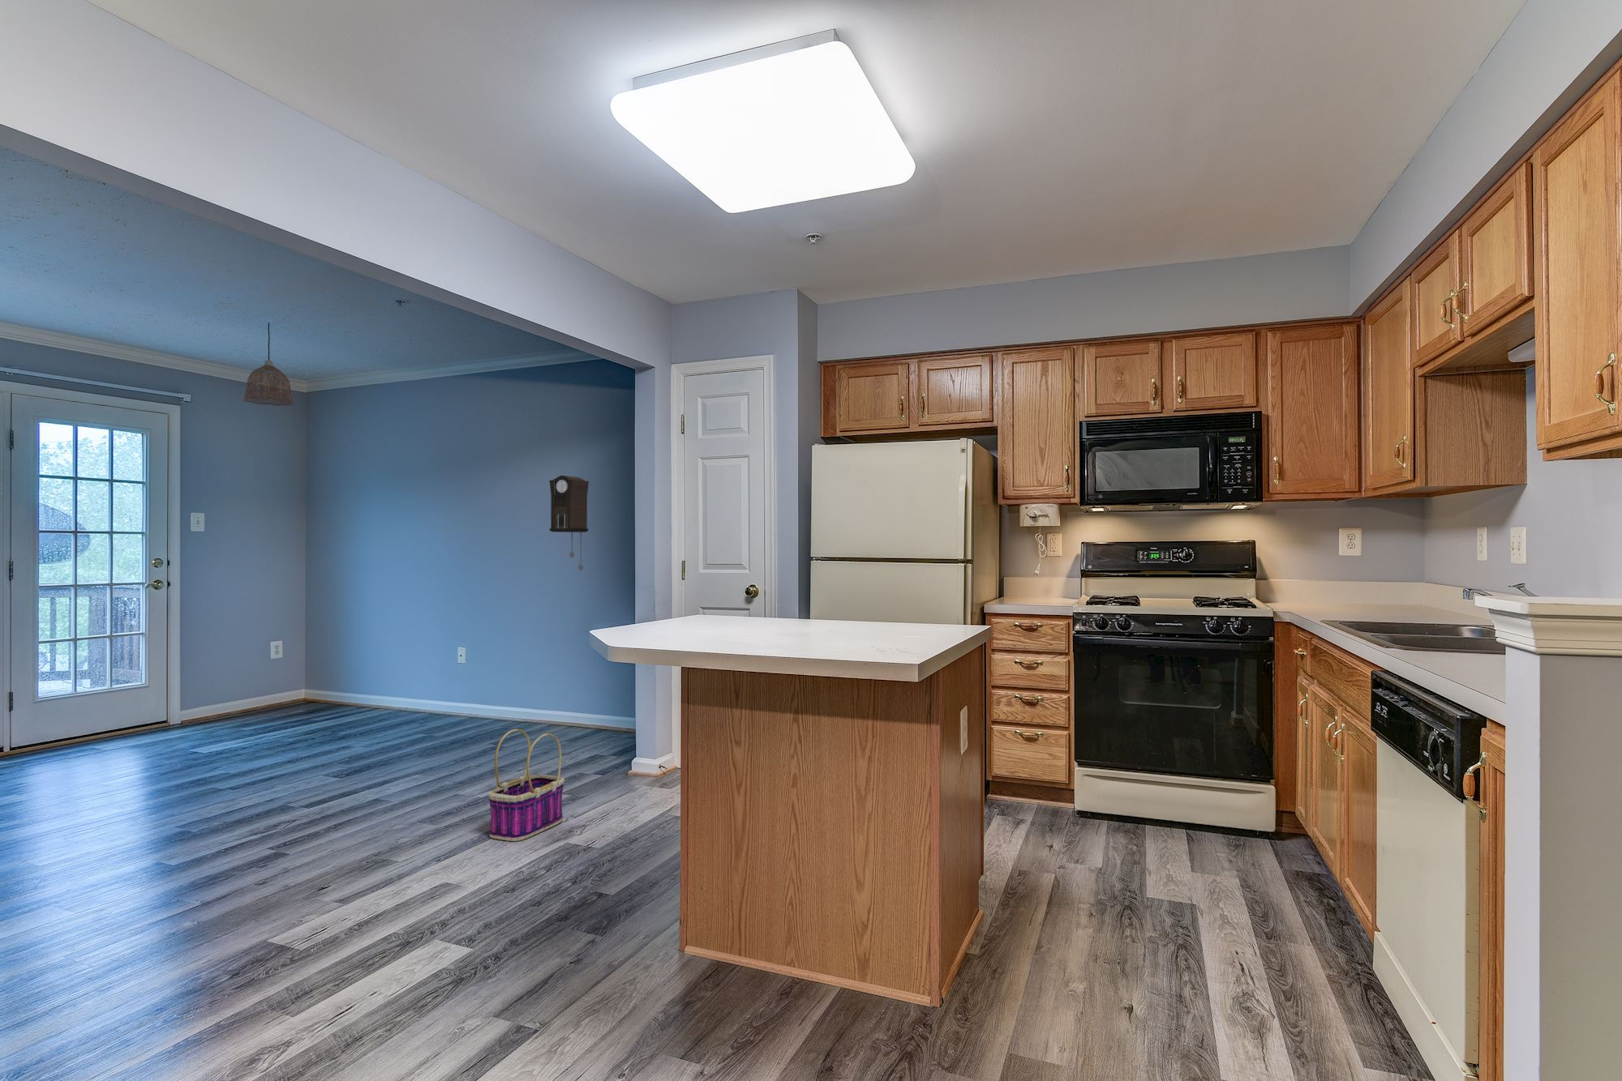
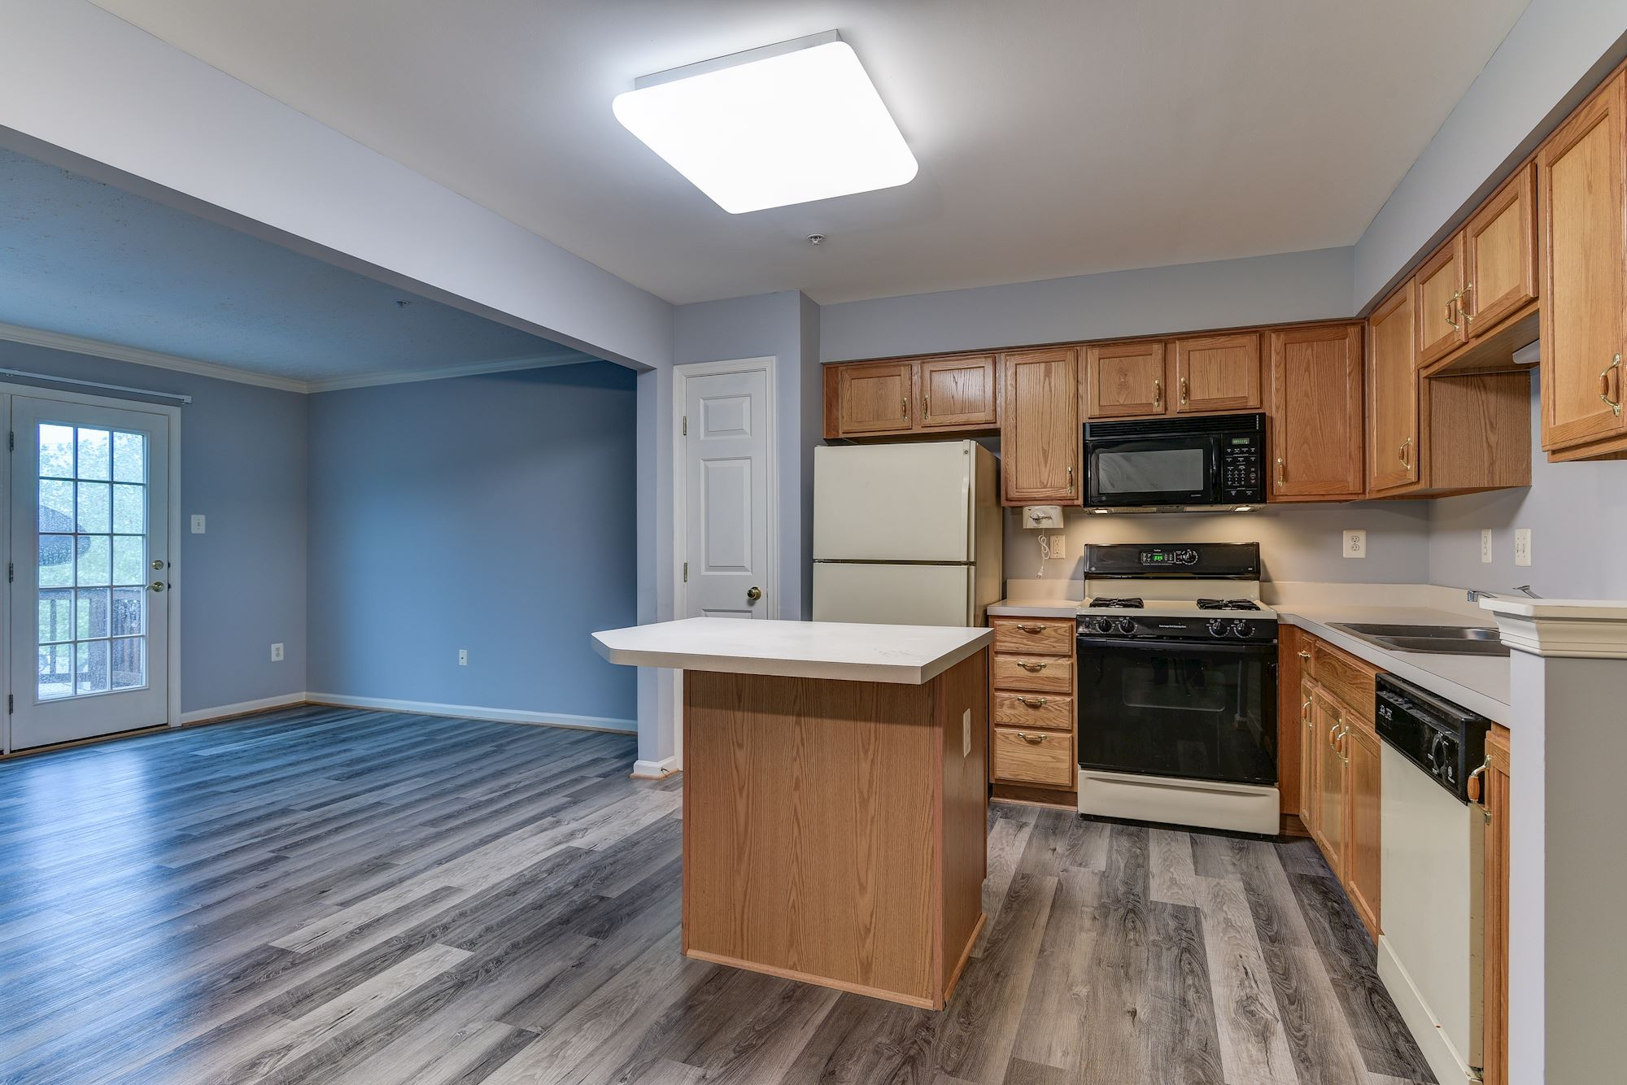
- pendulum clock [549,475,590,572]
- basket [488,729,565,842]
- pendant lamp [241,322,294,407]
